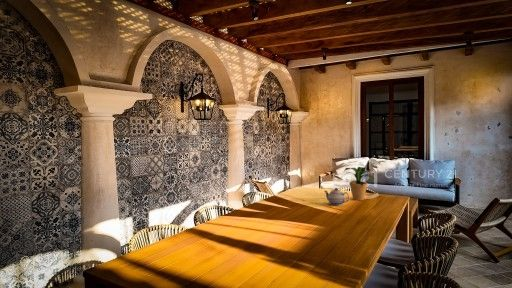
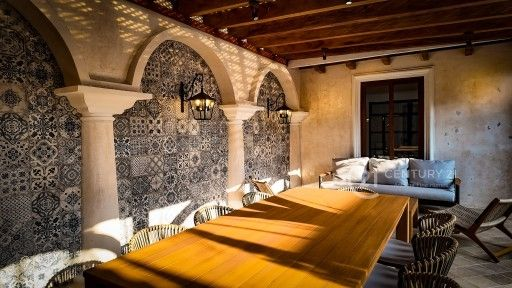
- potted plant [340,166,375,201]
- teapot [323,187,350,206]
